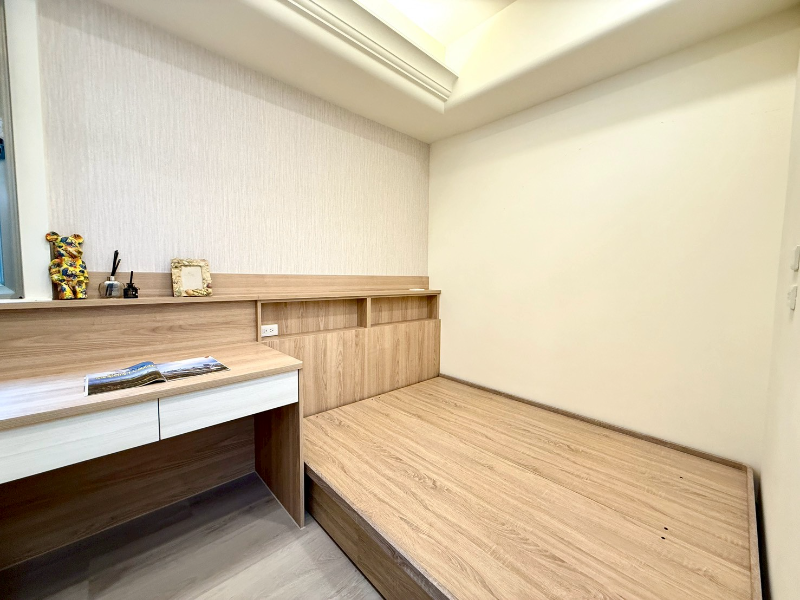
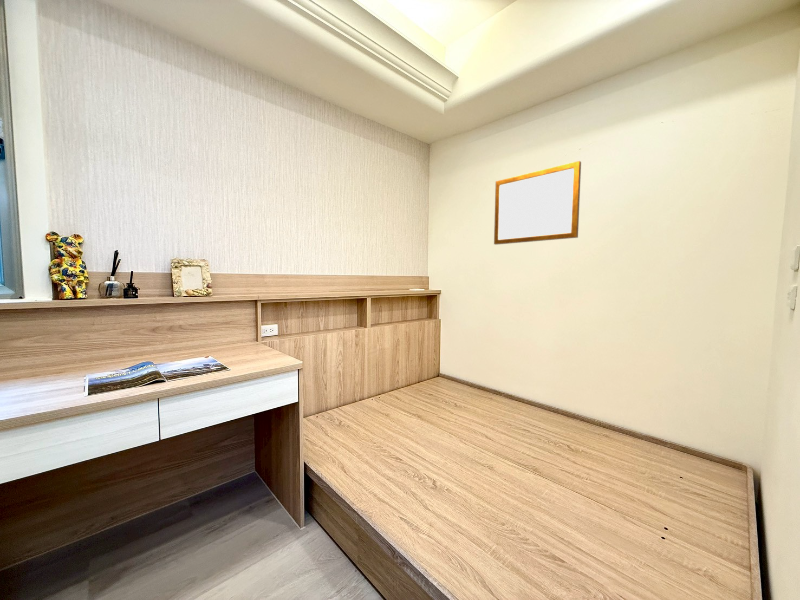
+ writing board [493,160,582,246]
